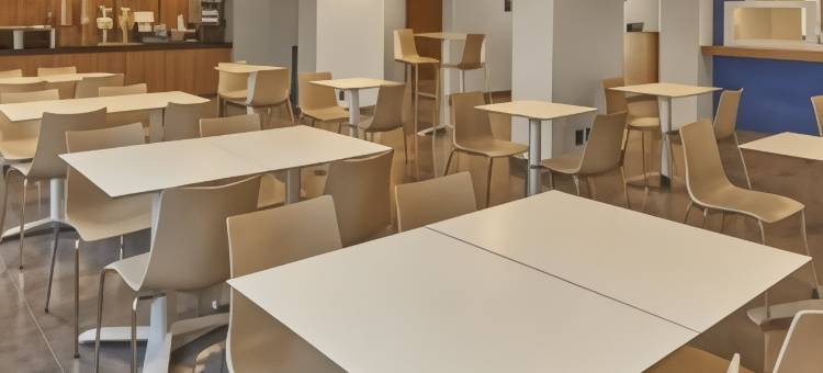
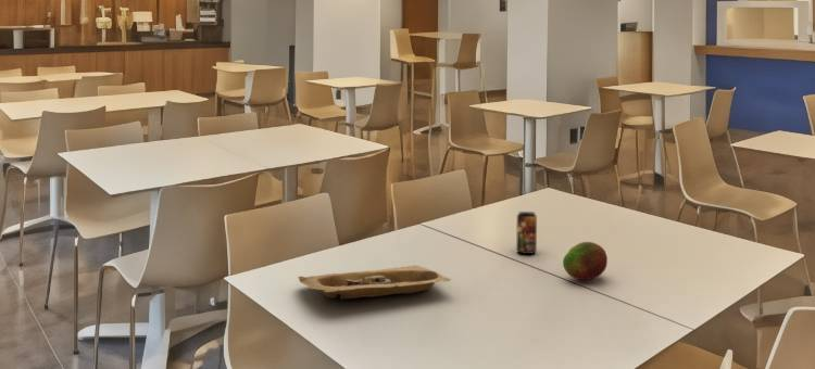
+ fruit [562,241,609,281]
+ beverage can [515,211,538,255]
+ takeout container [297,265,451,301]
